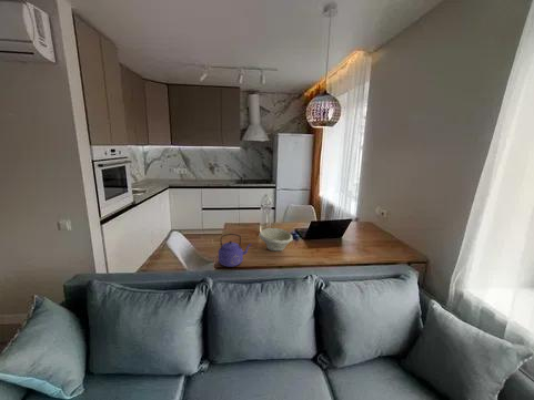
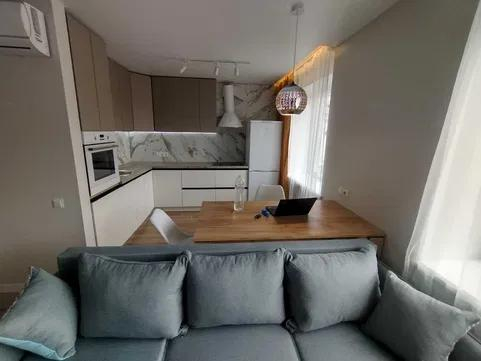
- kettle [218,233,252,268]
- bowl [258,227,294,252]
